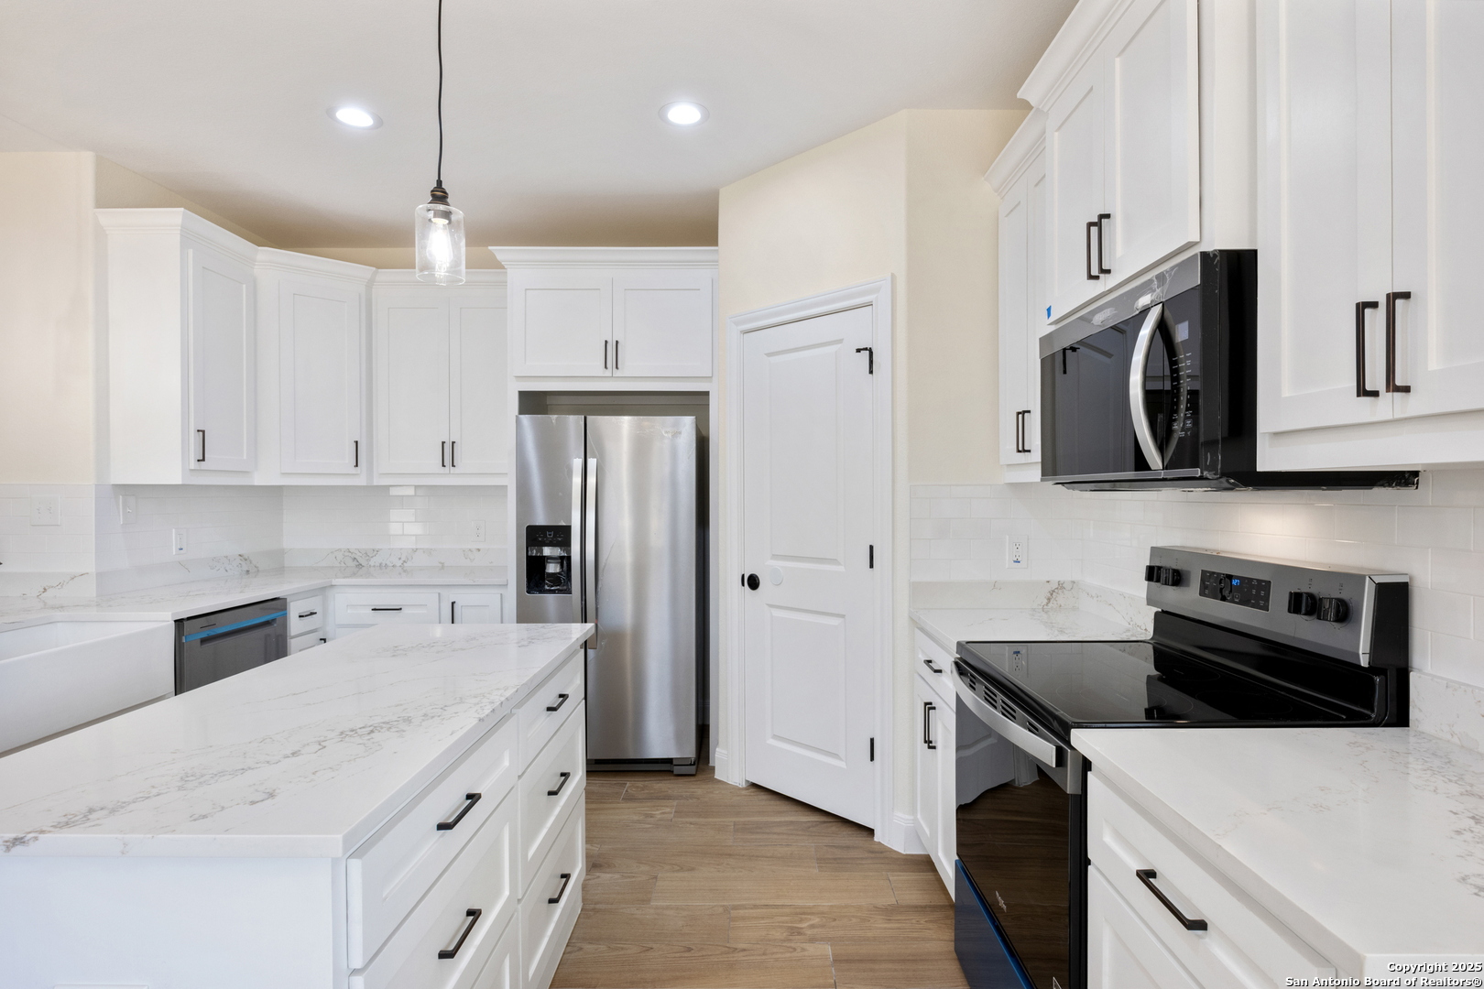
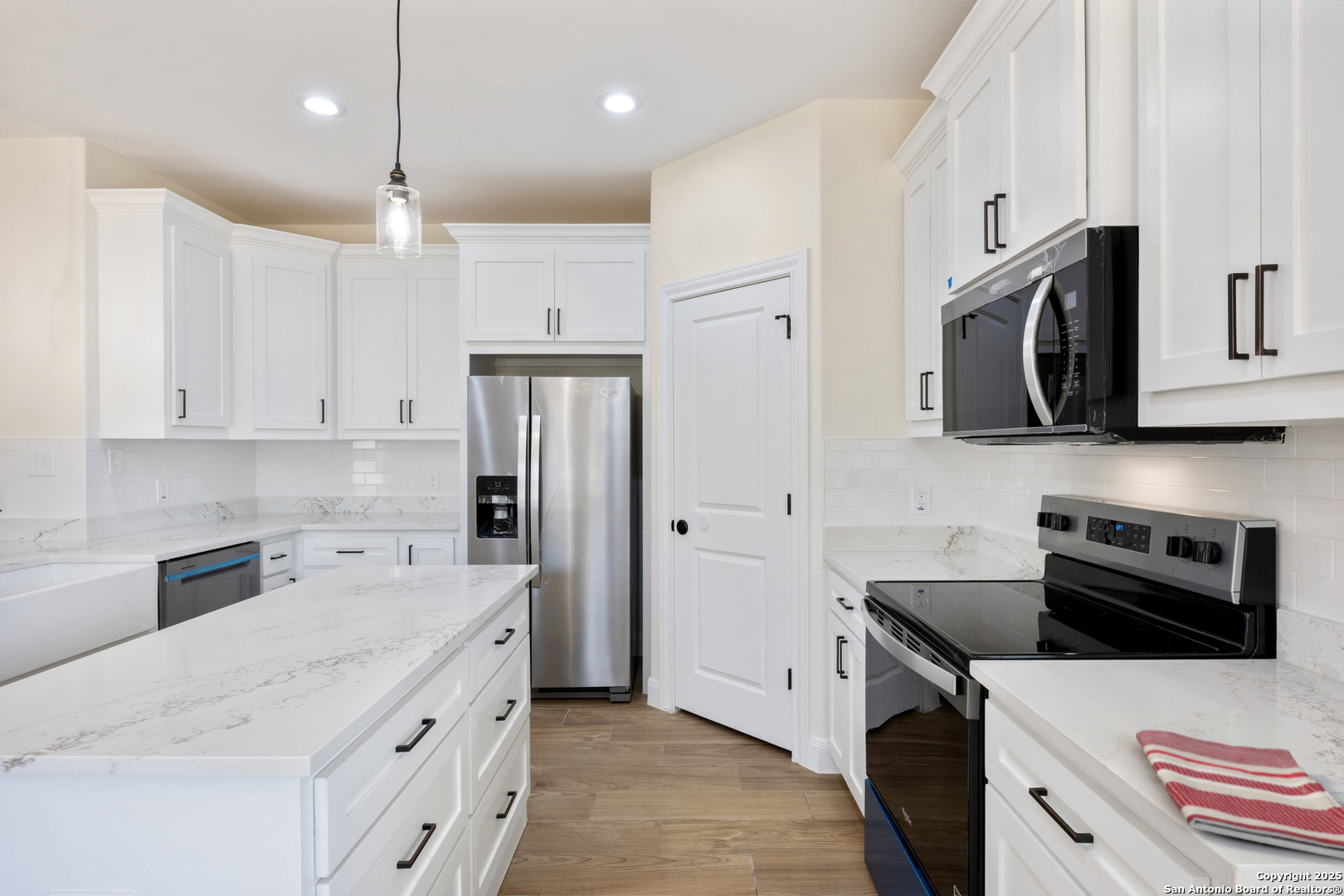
+ dish towel [1135,729,1344,859]
